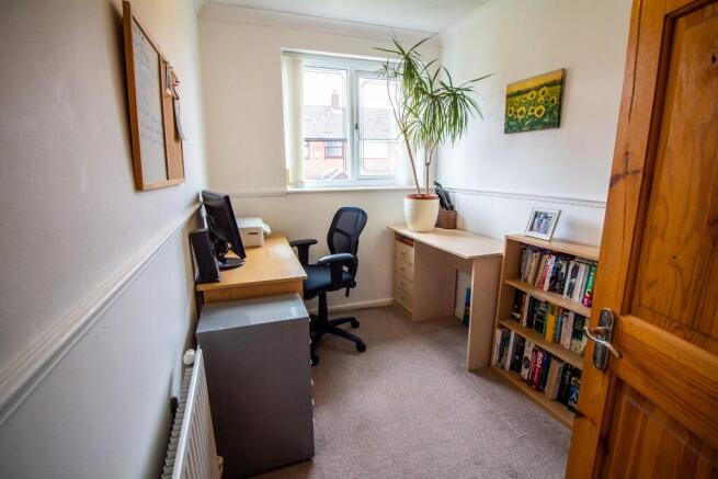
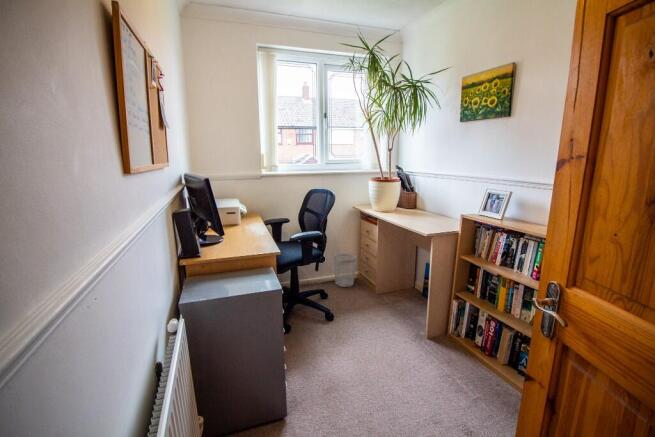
+ wastebasket [333,253,357,288]
